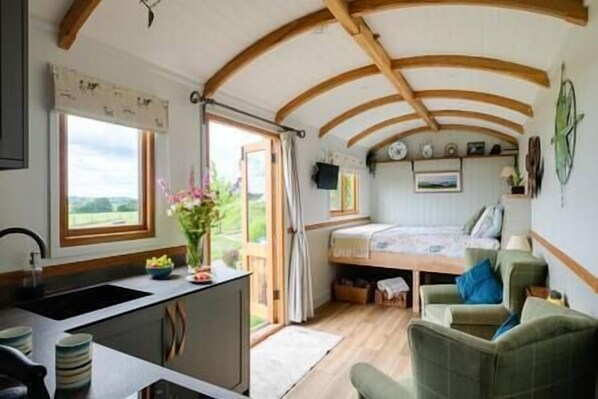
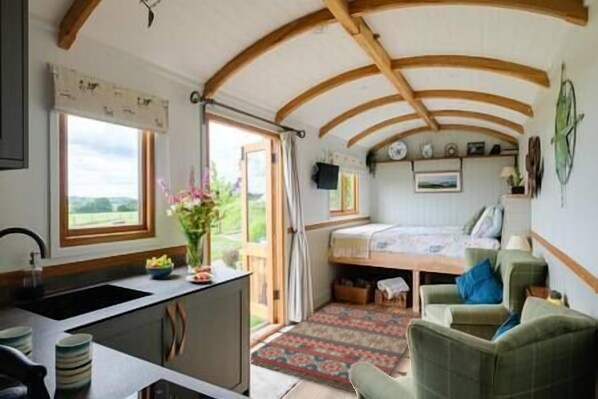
+ rug [250,302,422,392]
